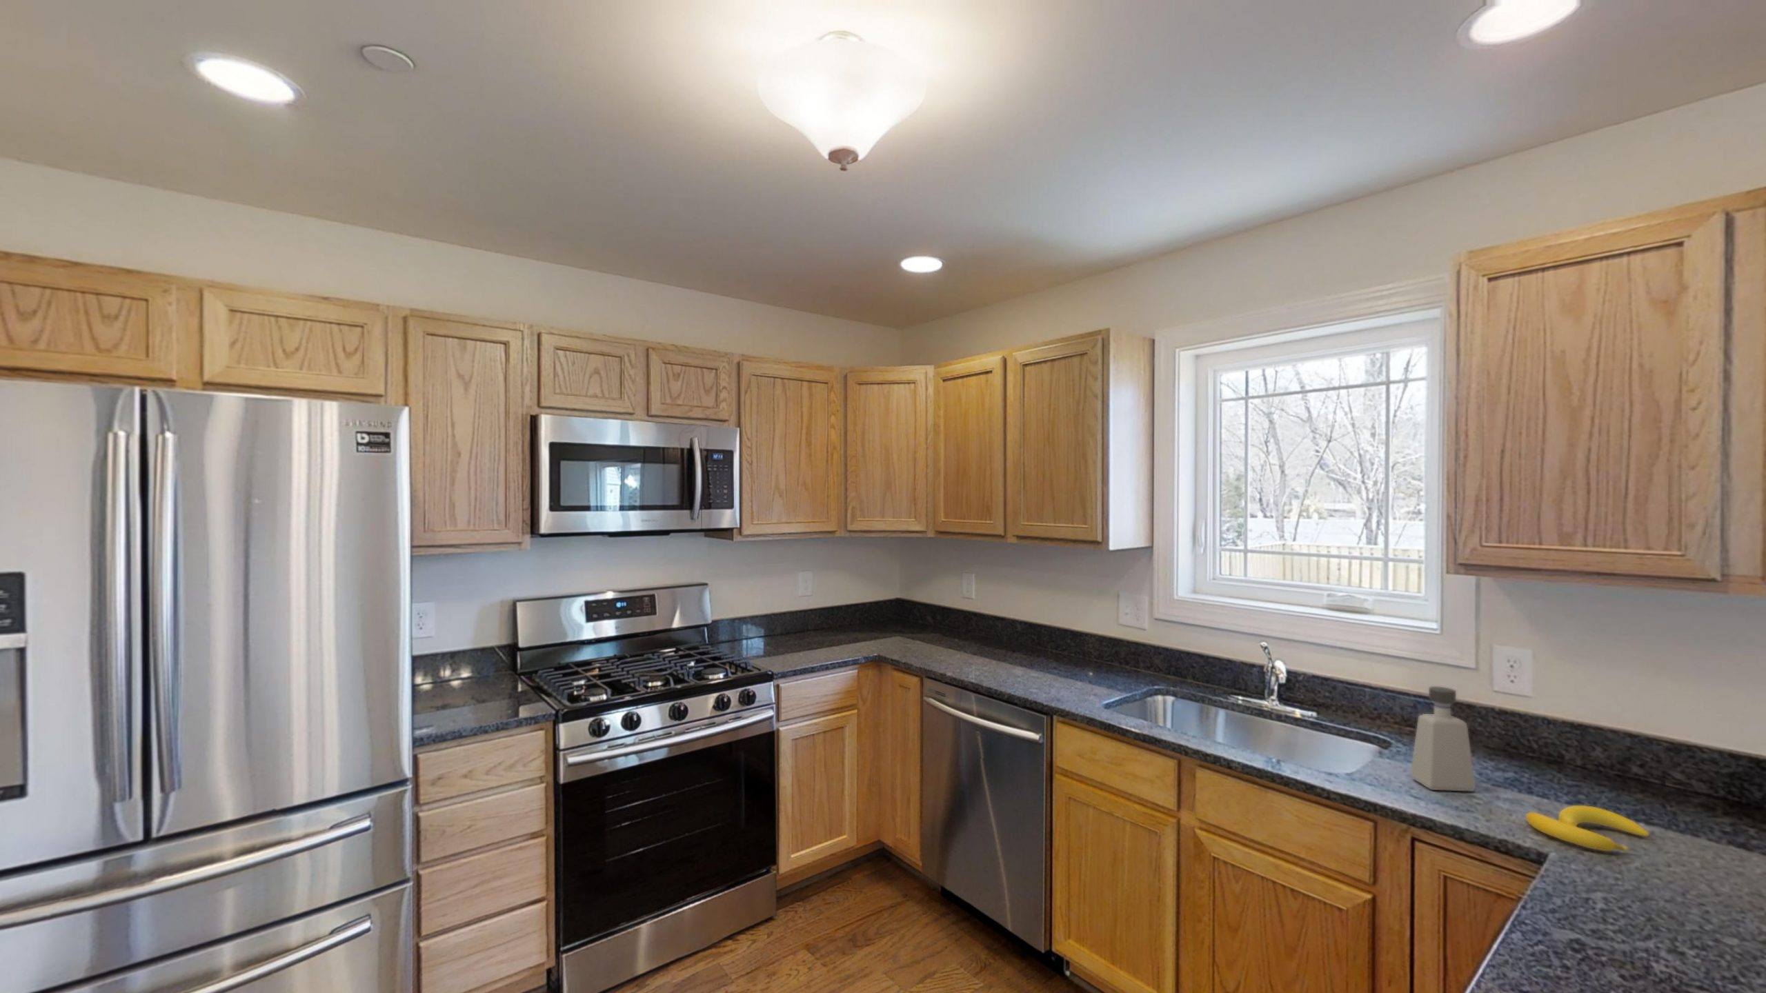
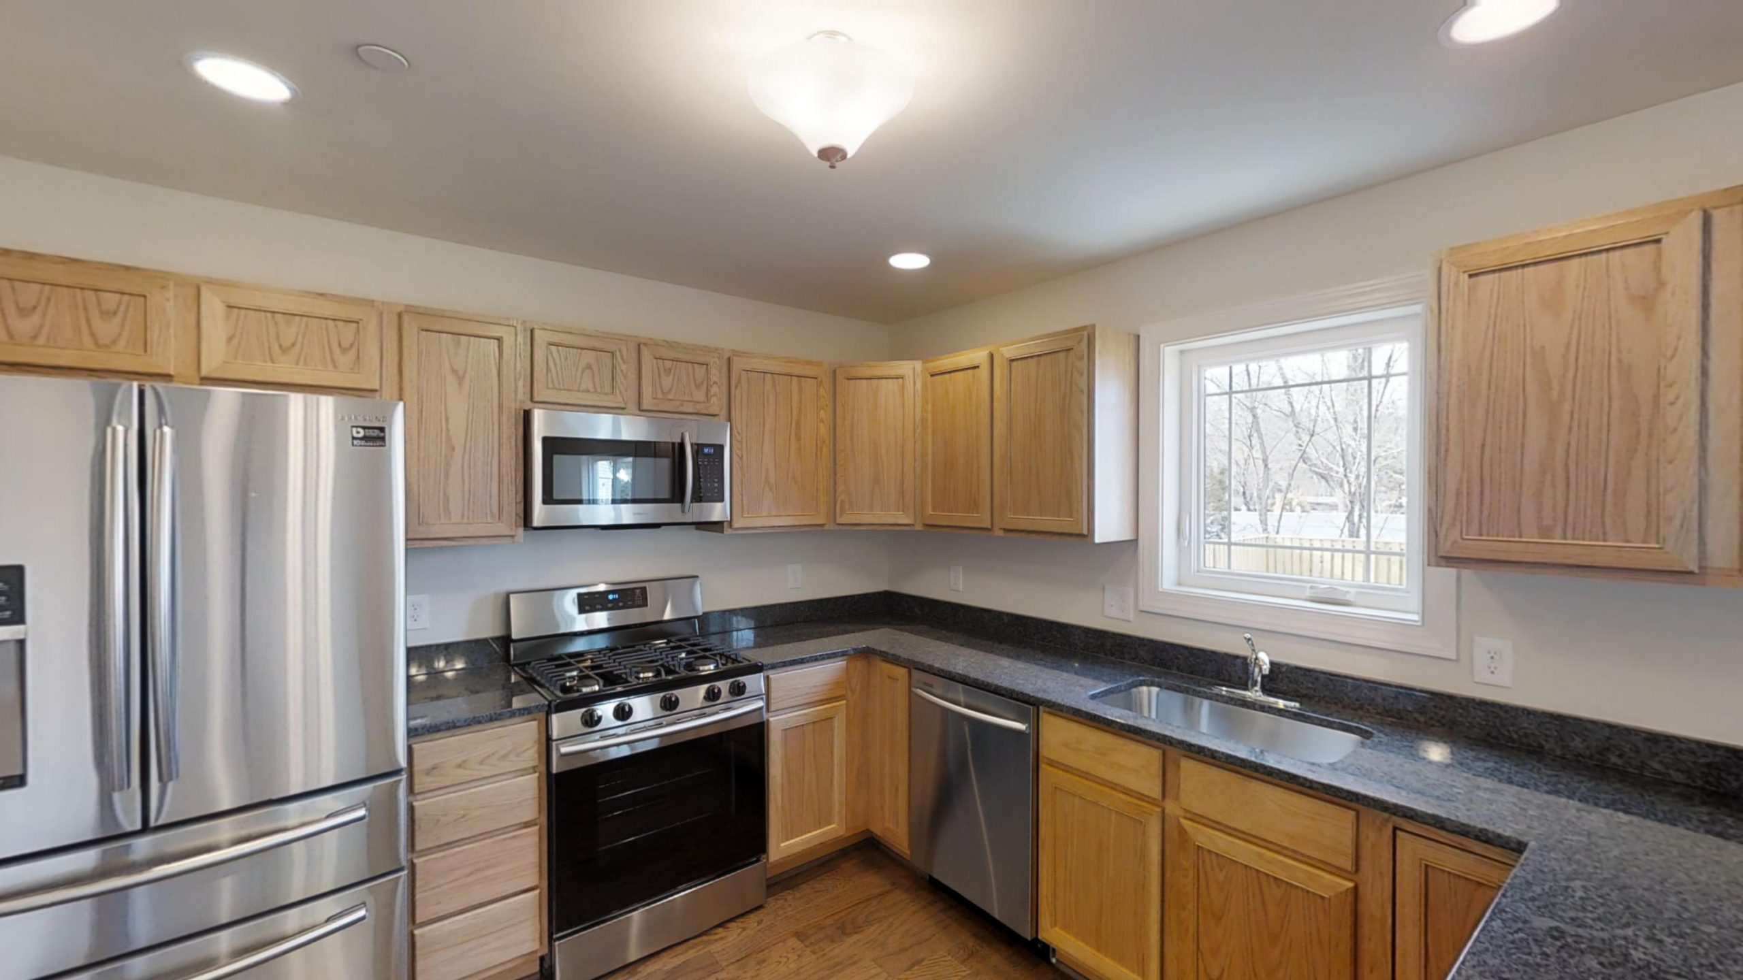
- soap dispenser [1409,685,1476,792]
- banana [1526,805,1650,852]
